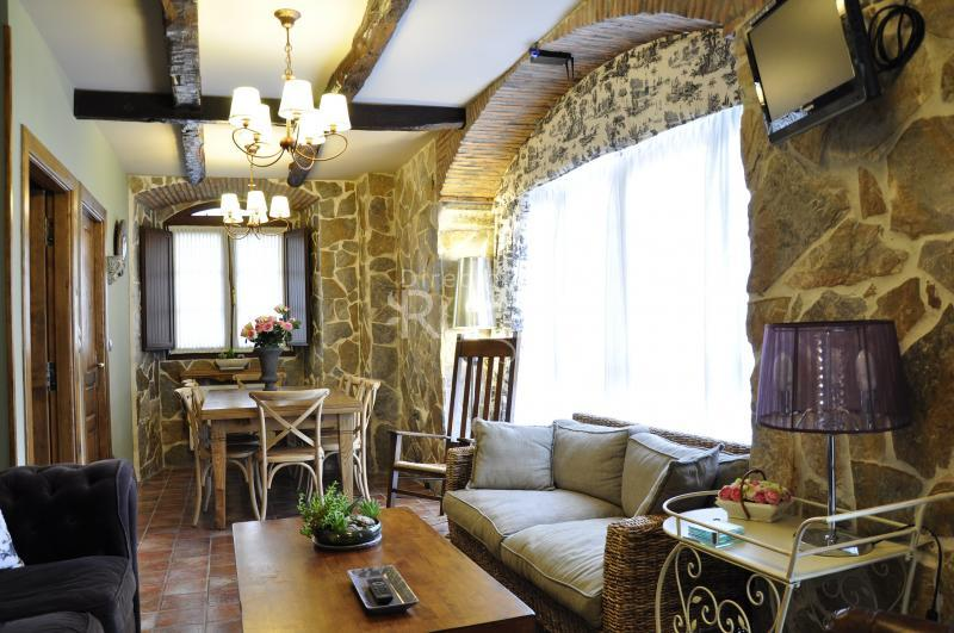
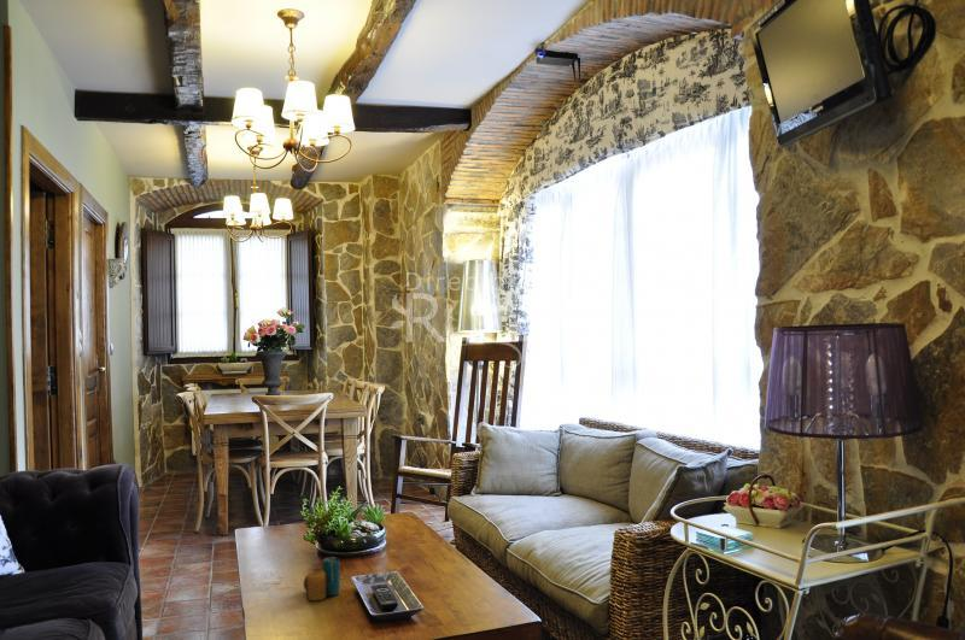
+ candle [303,556,341,601]
